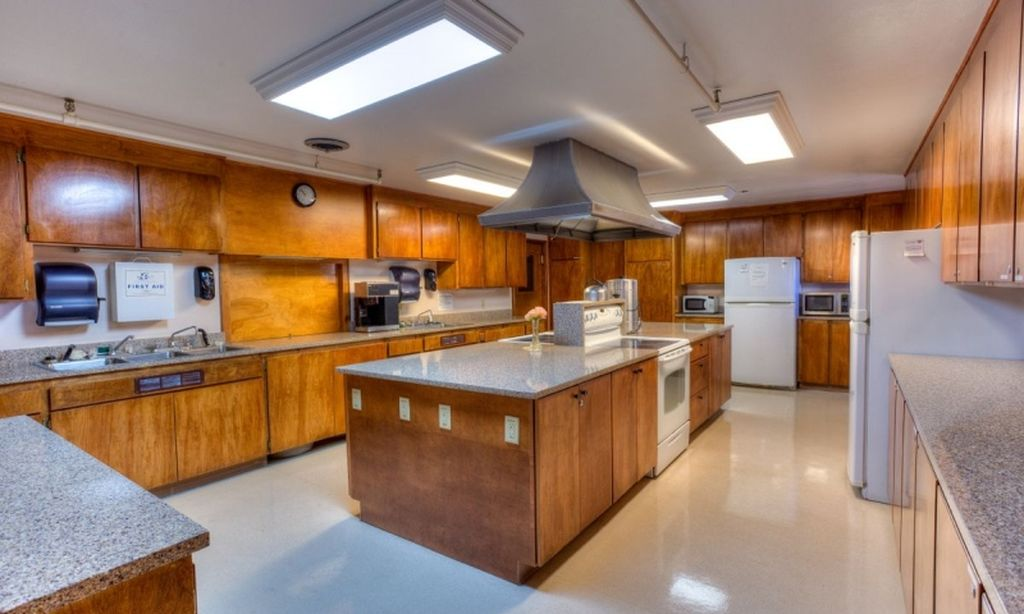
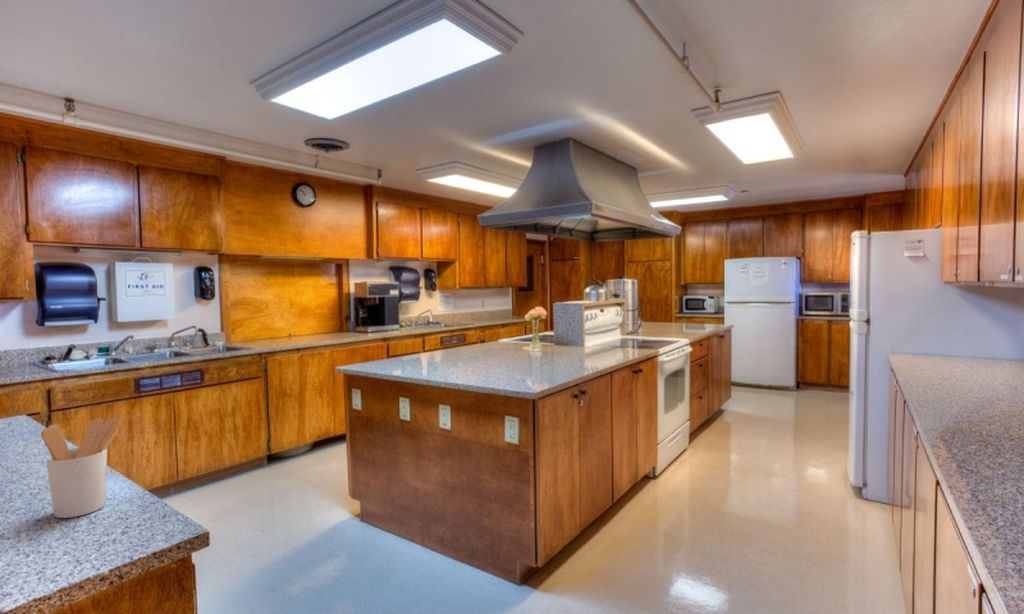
+ utensil holder [40,417,121,519]
